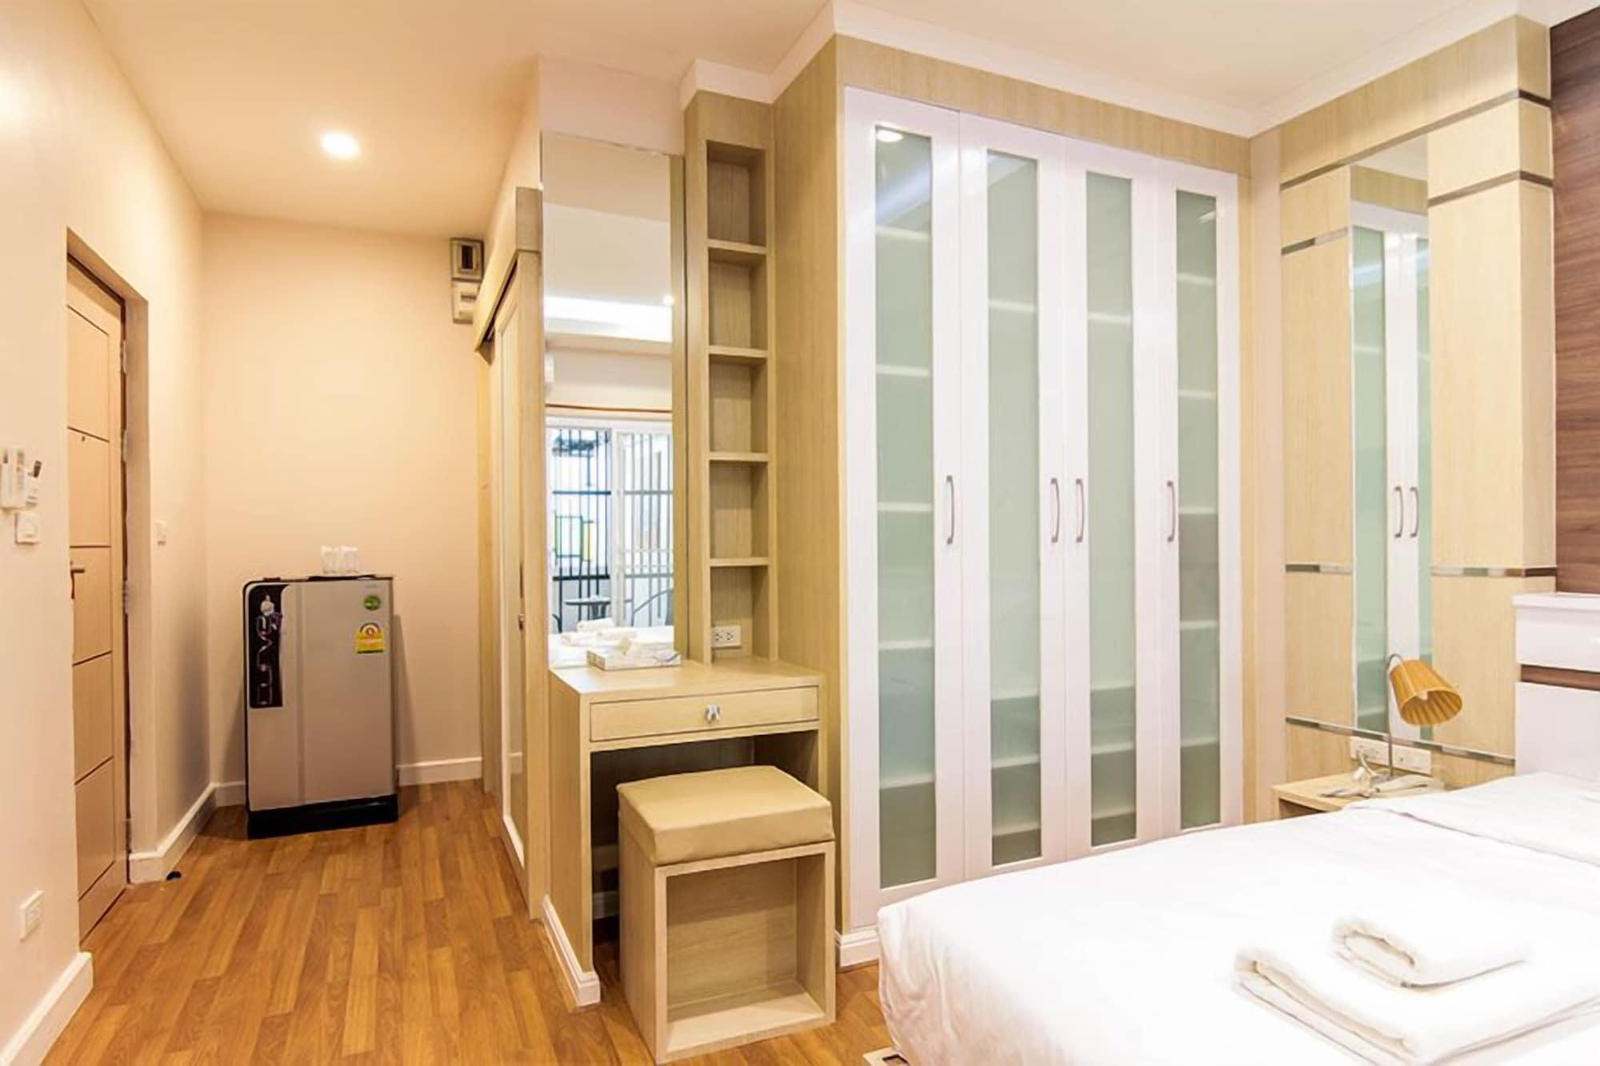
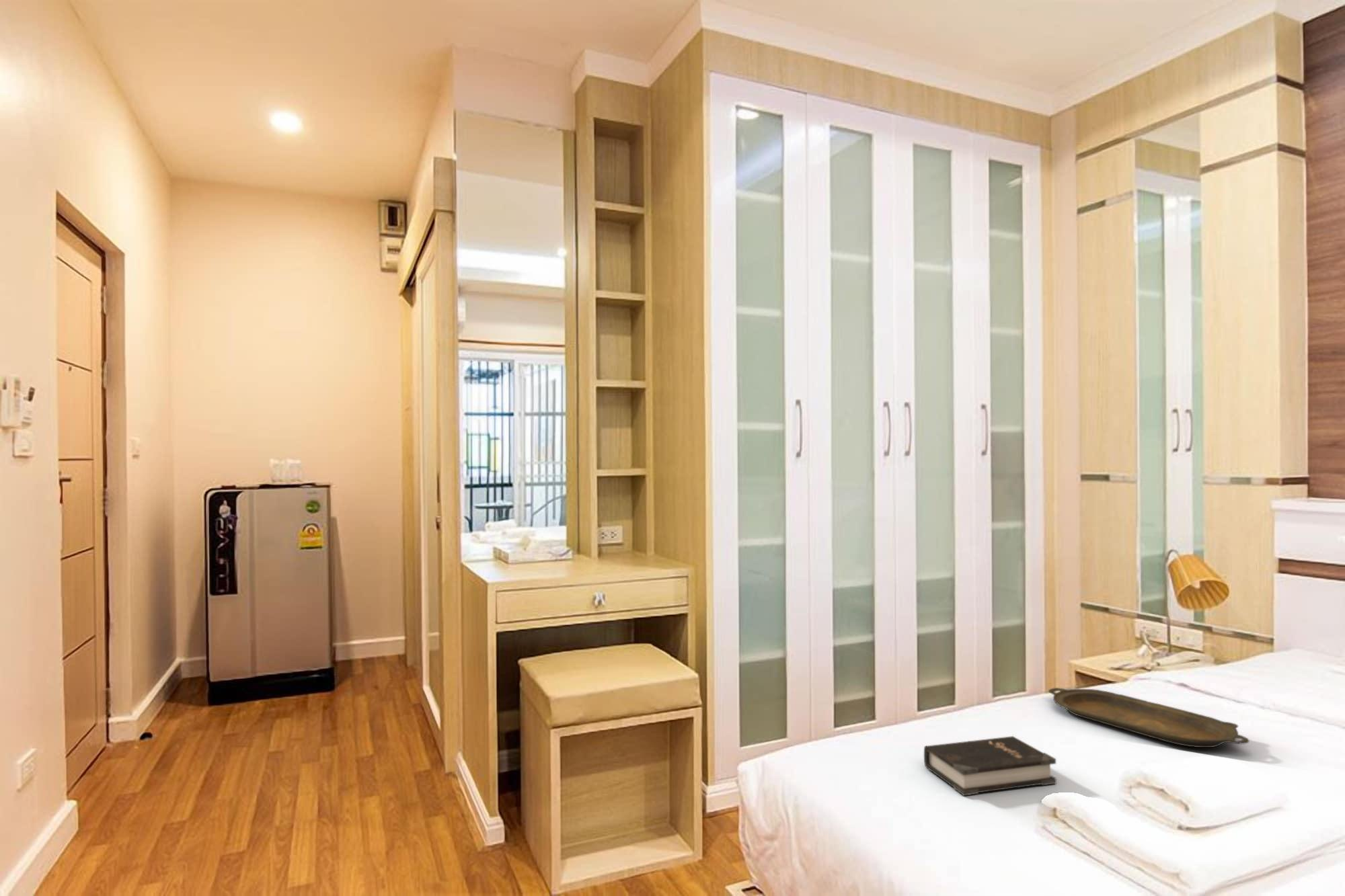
+ hardback book [923,735,1057,797]
+ serving tray [1048,687,1250,748]
